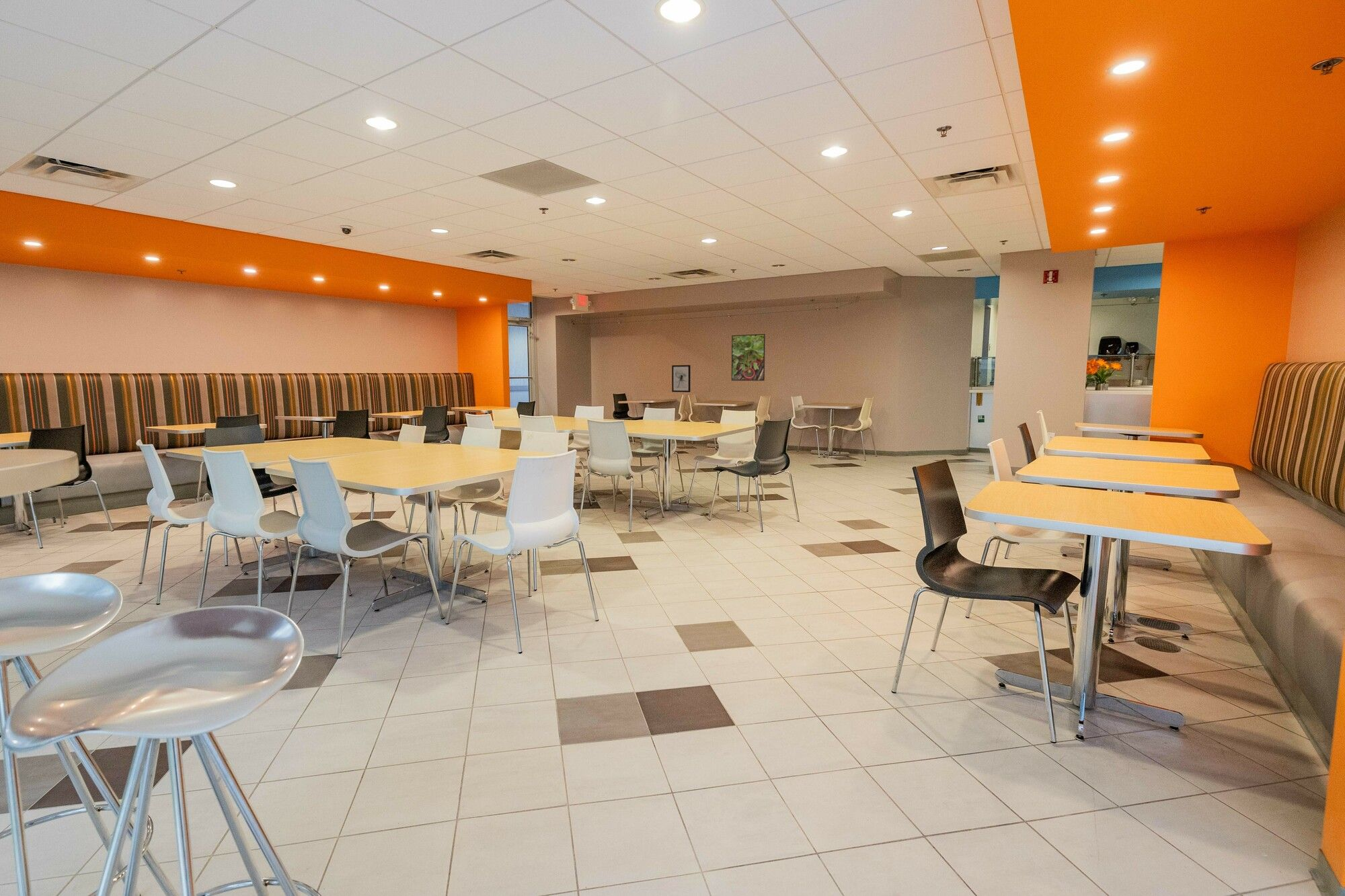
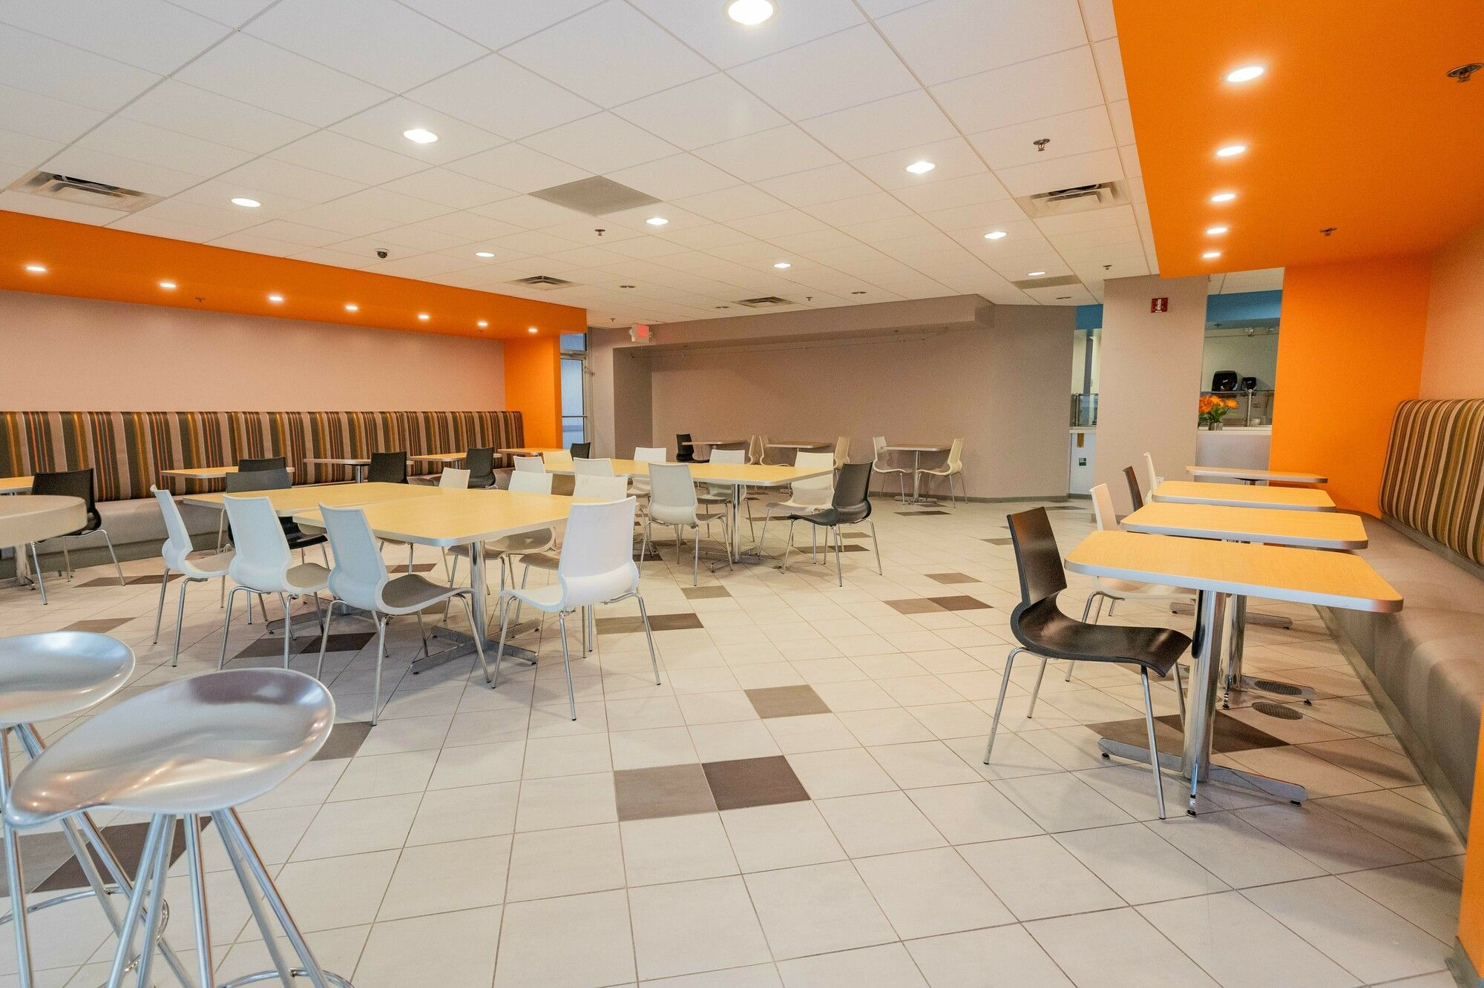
- wall art [671,364,691,393]
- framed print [731,333,766,381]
